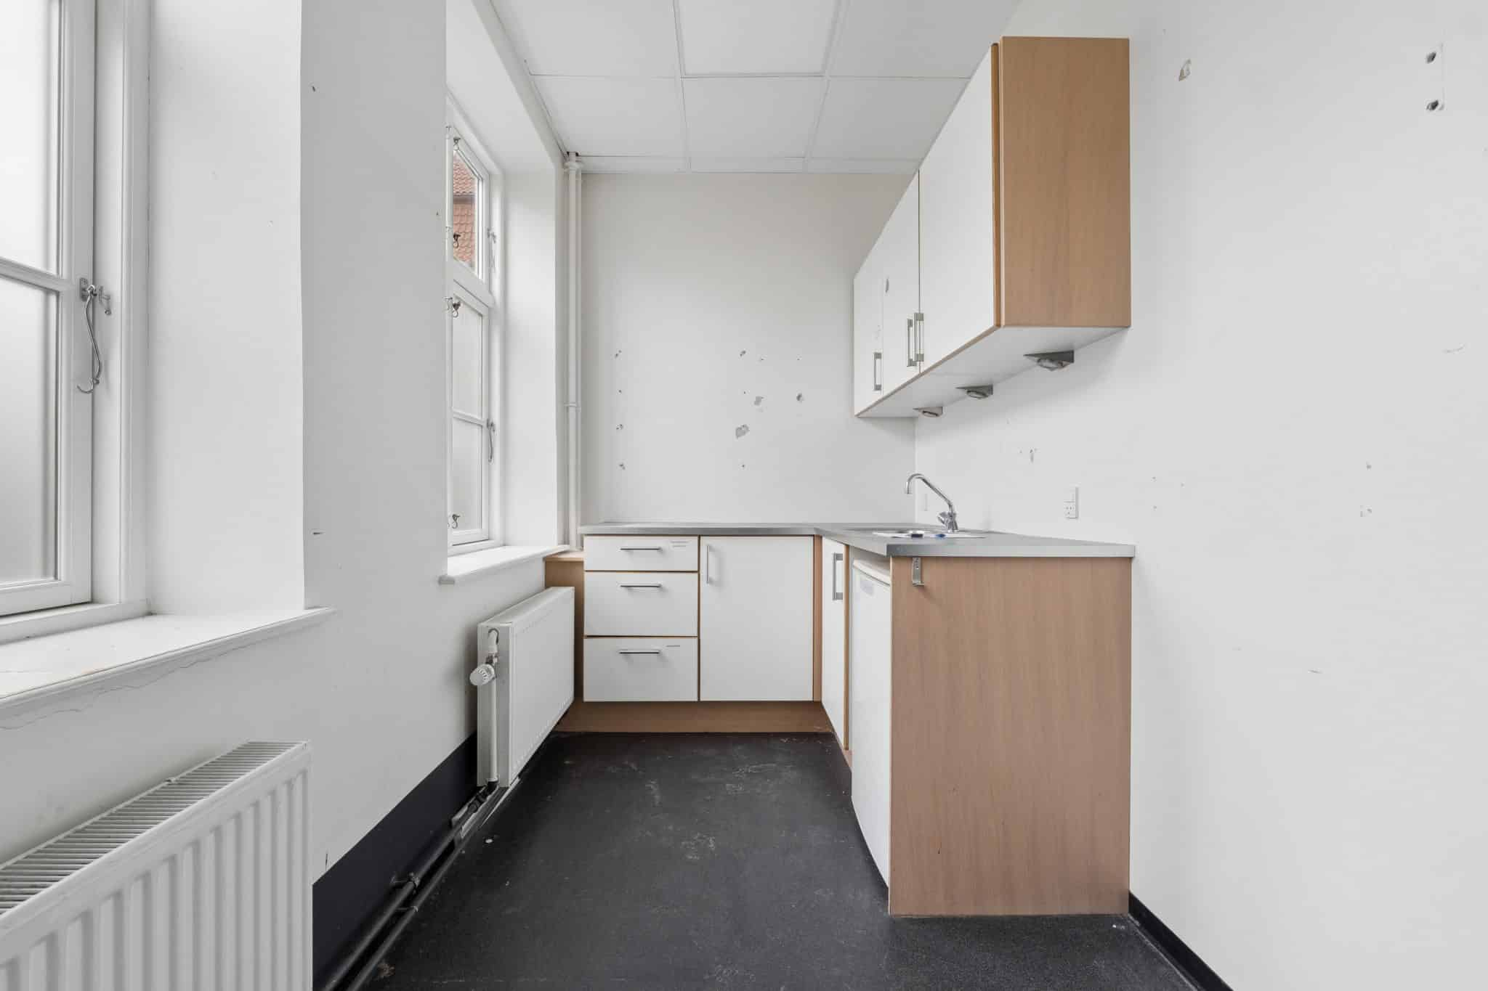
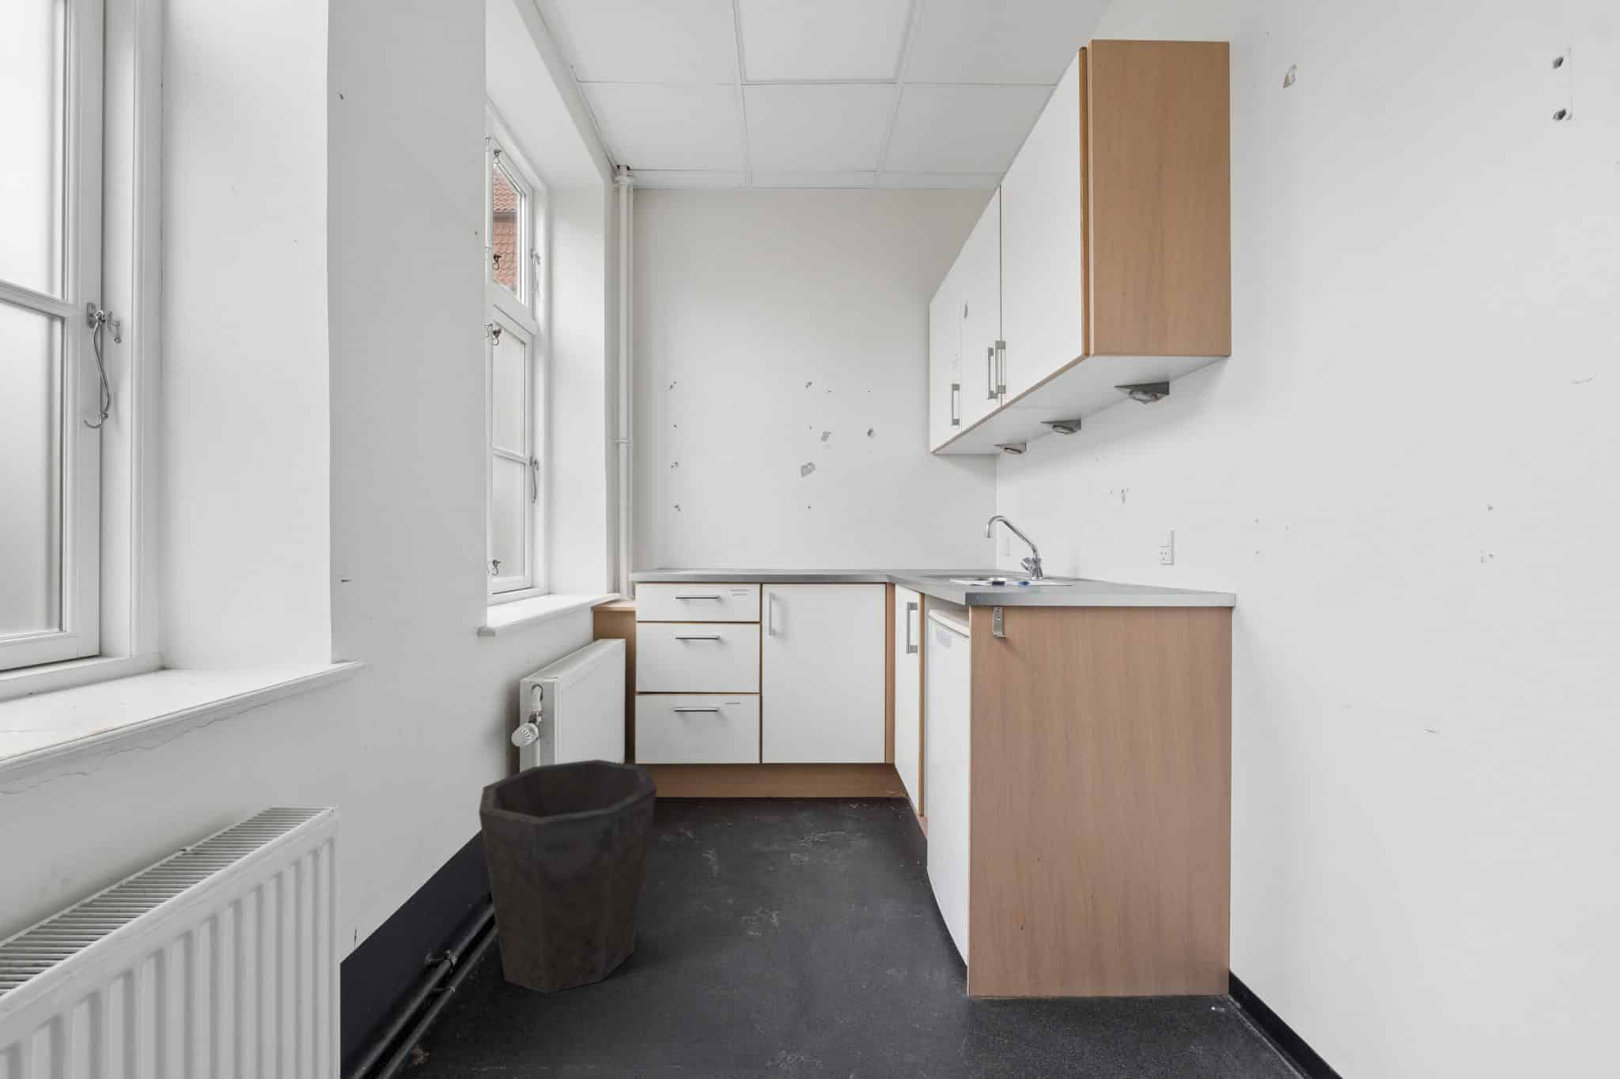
+ waste bin [478,759,658,995]
